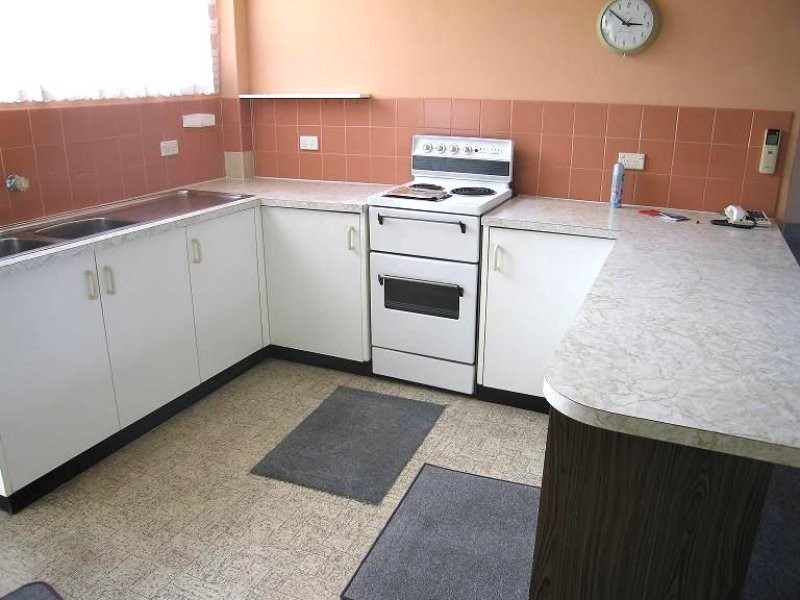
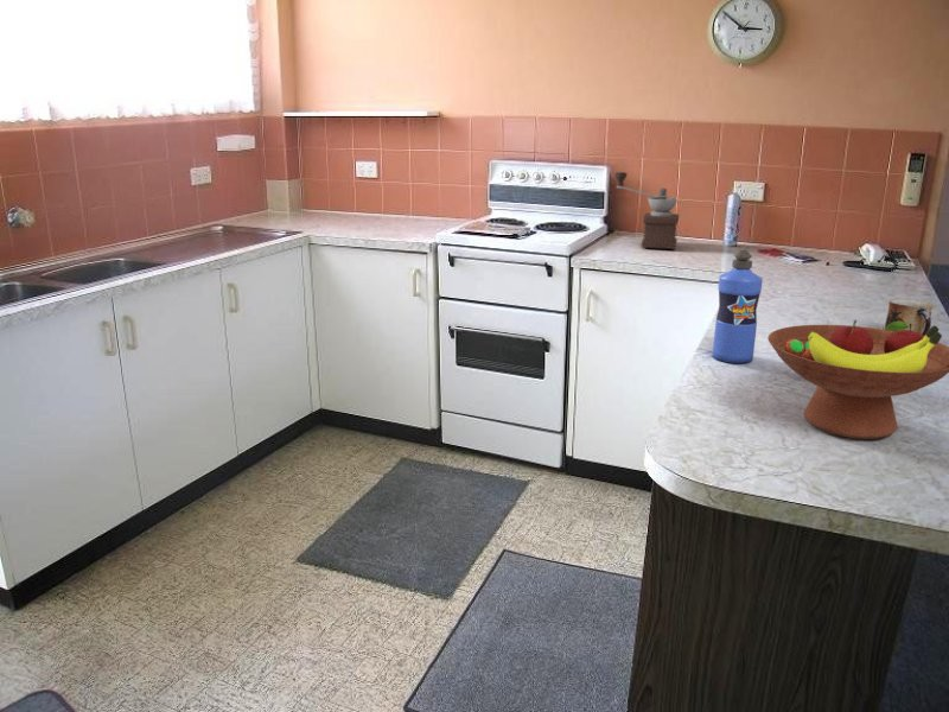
+ coffee grinder [613,171,680,250]
+ mug [883,298,934,336]
+ fruit bowl [766,318,949,440]
+ water bottle [712,249,764,364]
